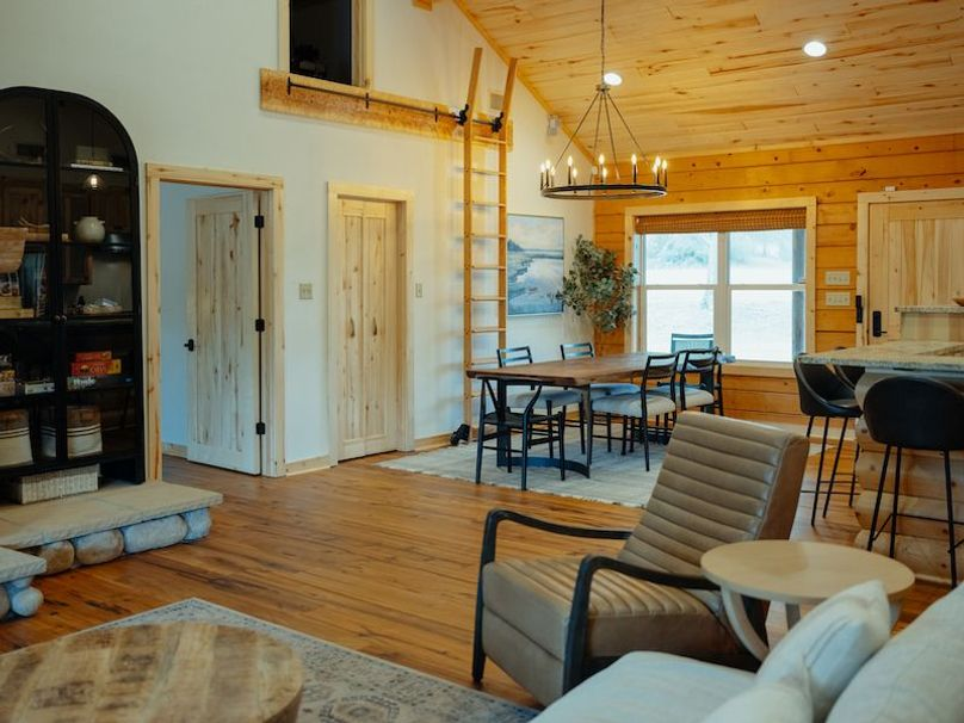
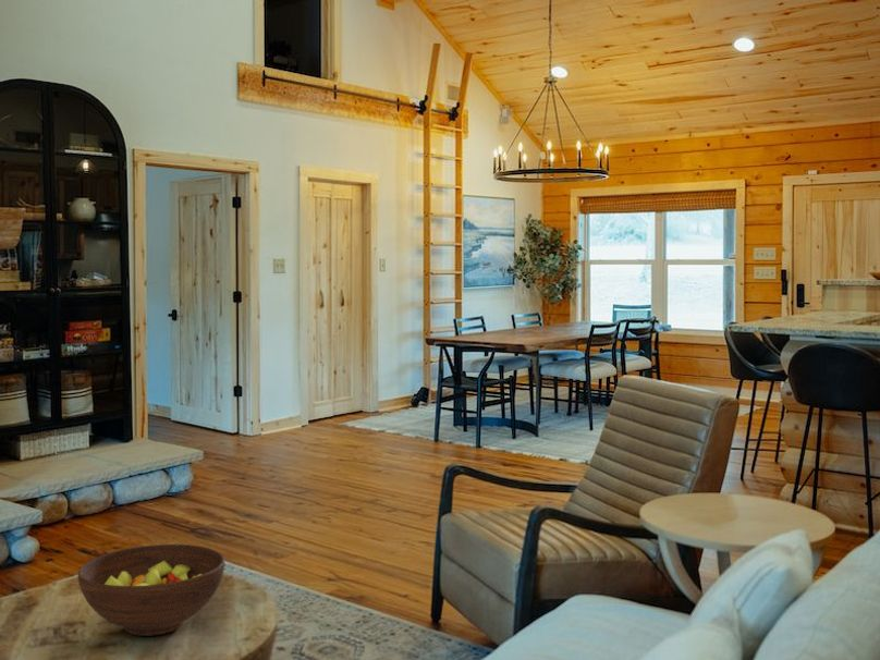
+ fruit bowl [77,543,225,637]
